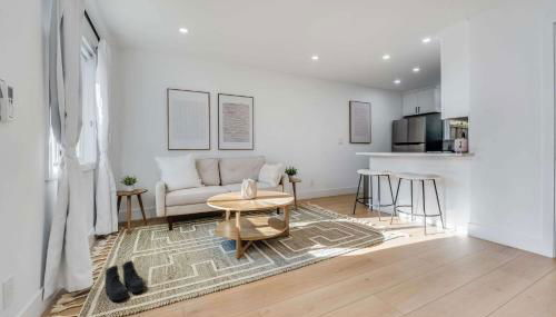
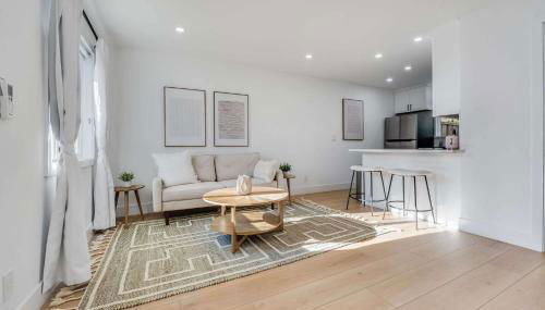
- boots [103,259,146,301]
